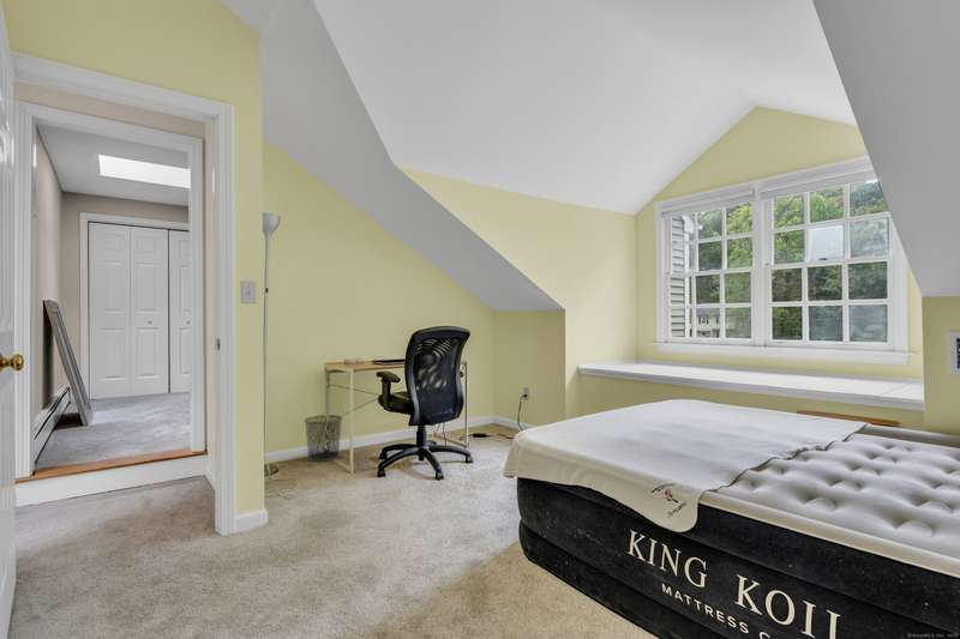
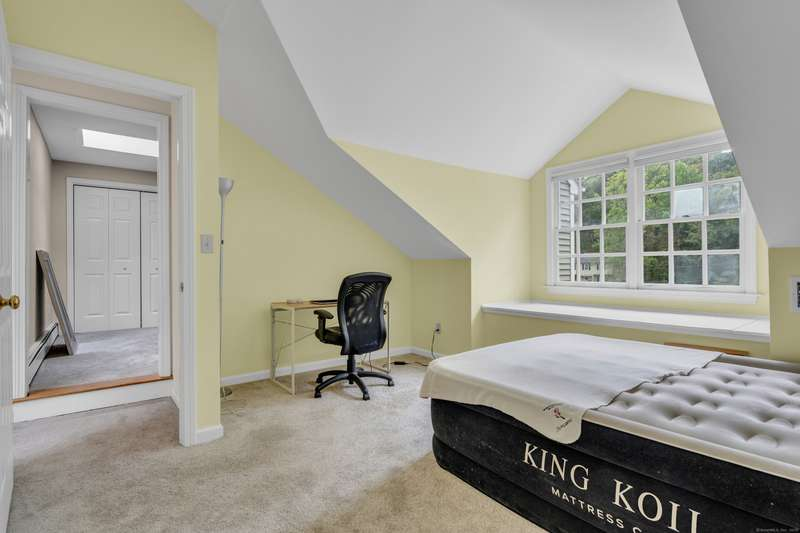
- waste bin [304,414,343,463]
